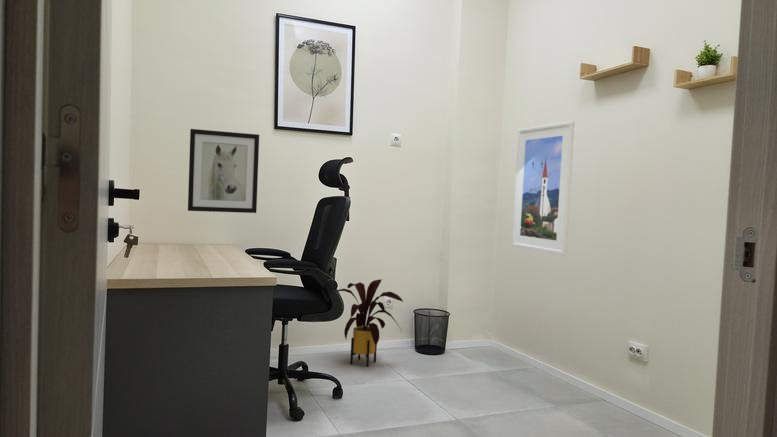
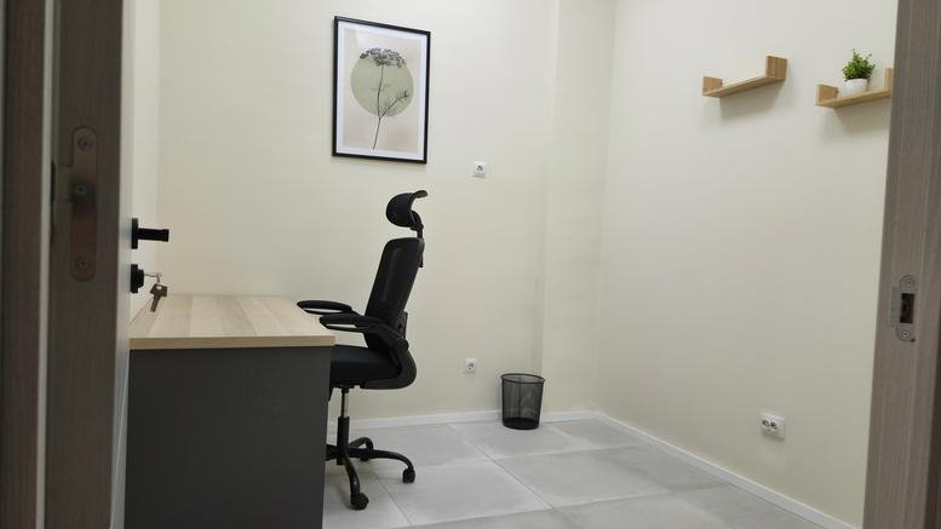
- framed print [511,120,575,256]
- house plant [337,278,404,368]
- wall art [187,128,260,214]
